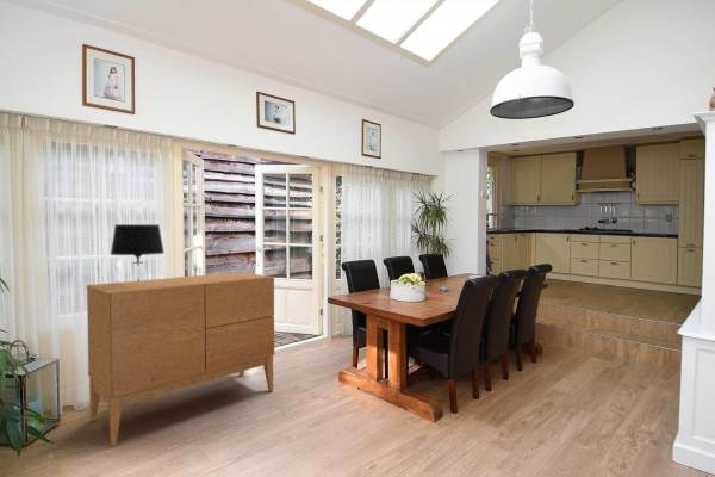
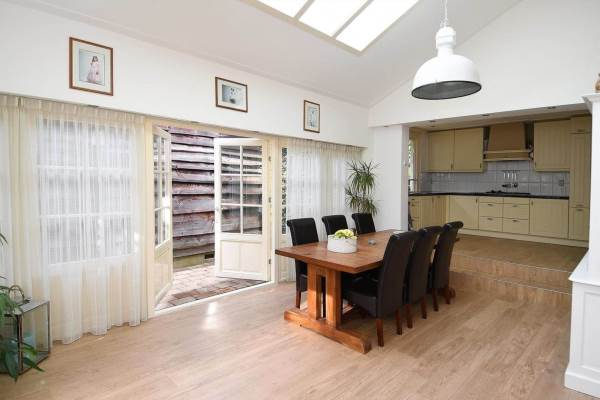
- table lamp [110,223,166,285]
- sideboard [86,271,275,447]
